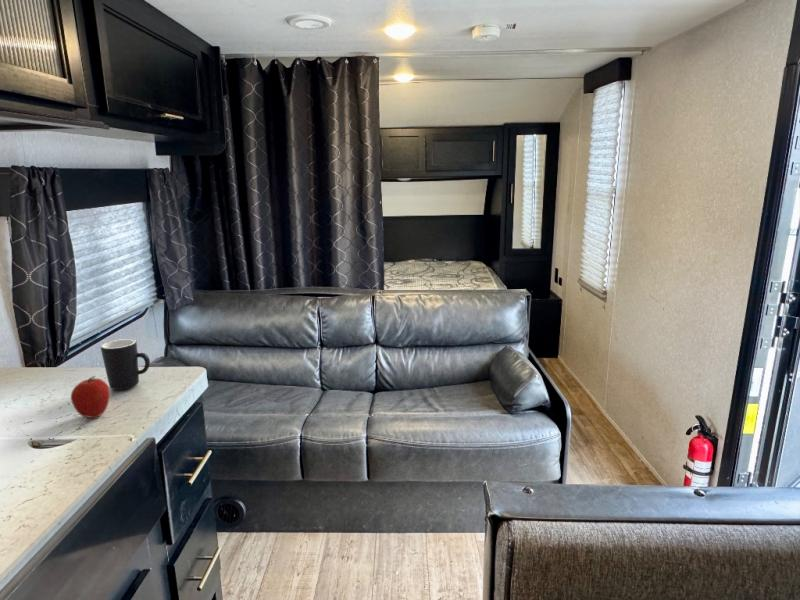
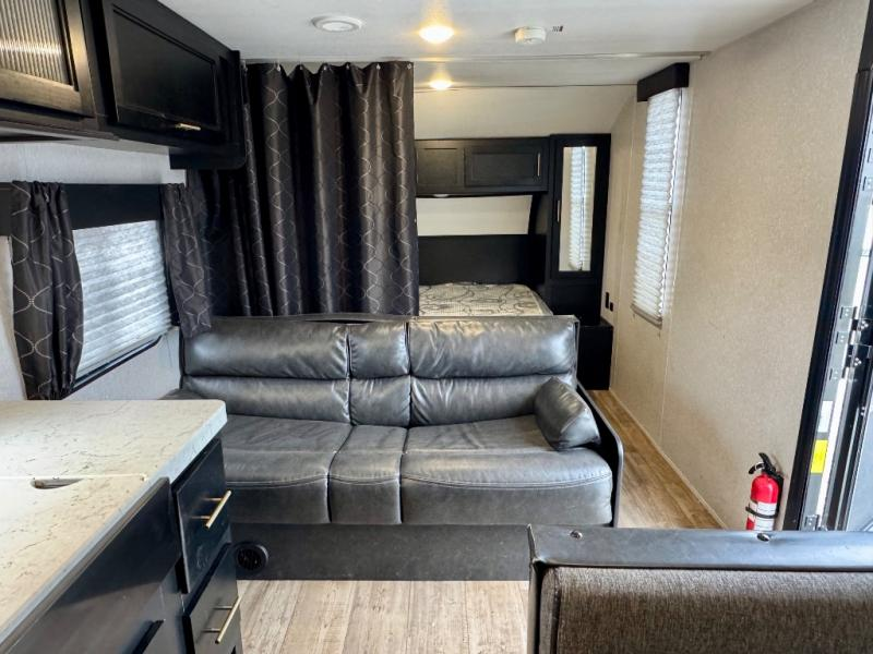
- fruit [70,375,111,419]
- mug [99,338,151,391]
